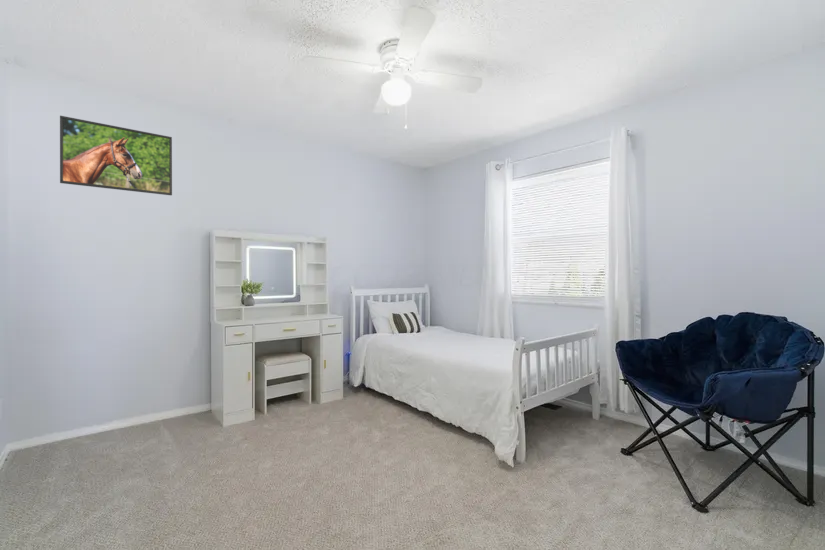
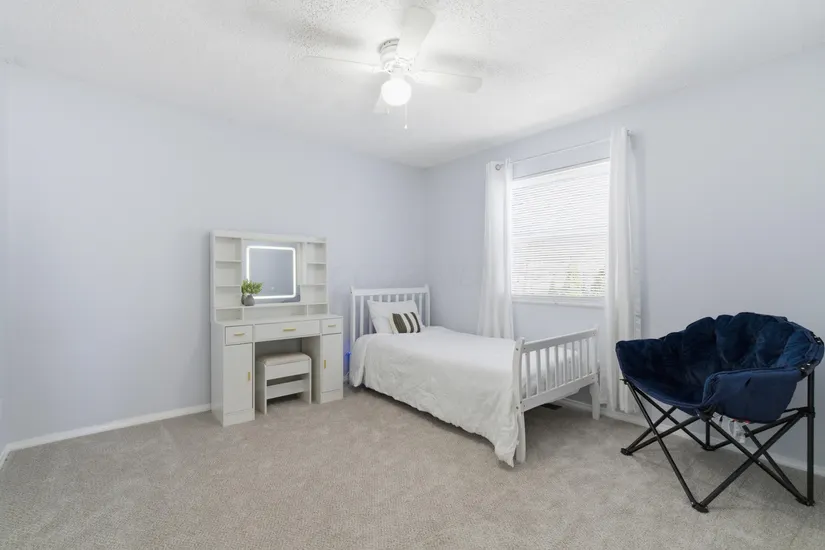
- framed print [59,115,173,196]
